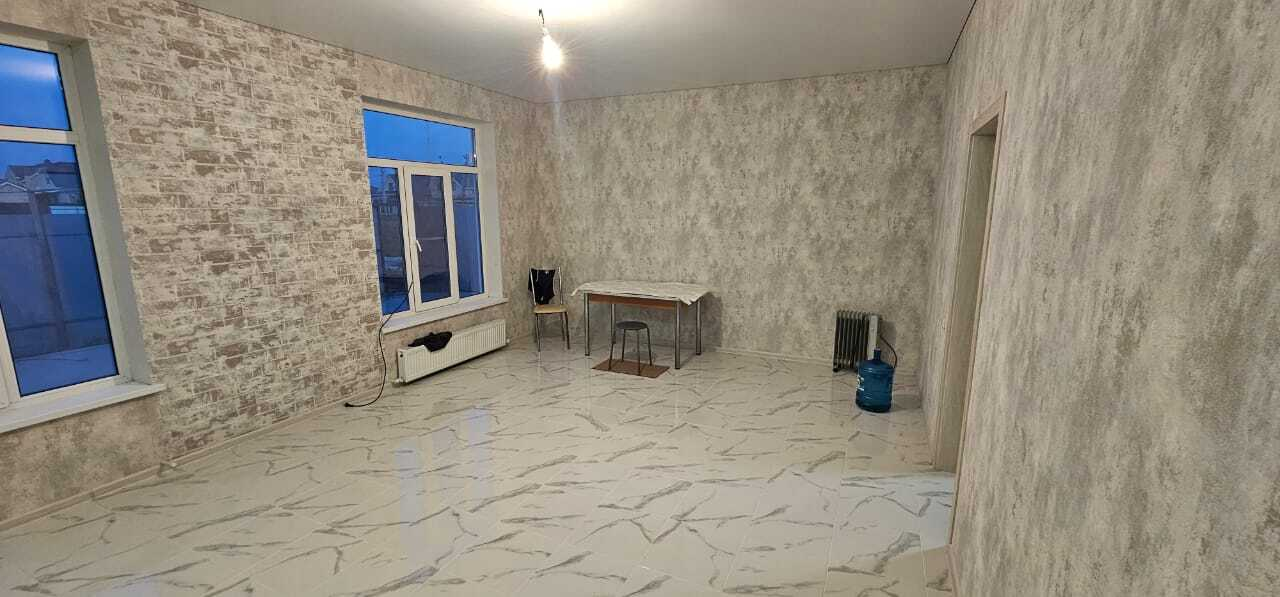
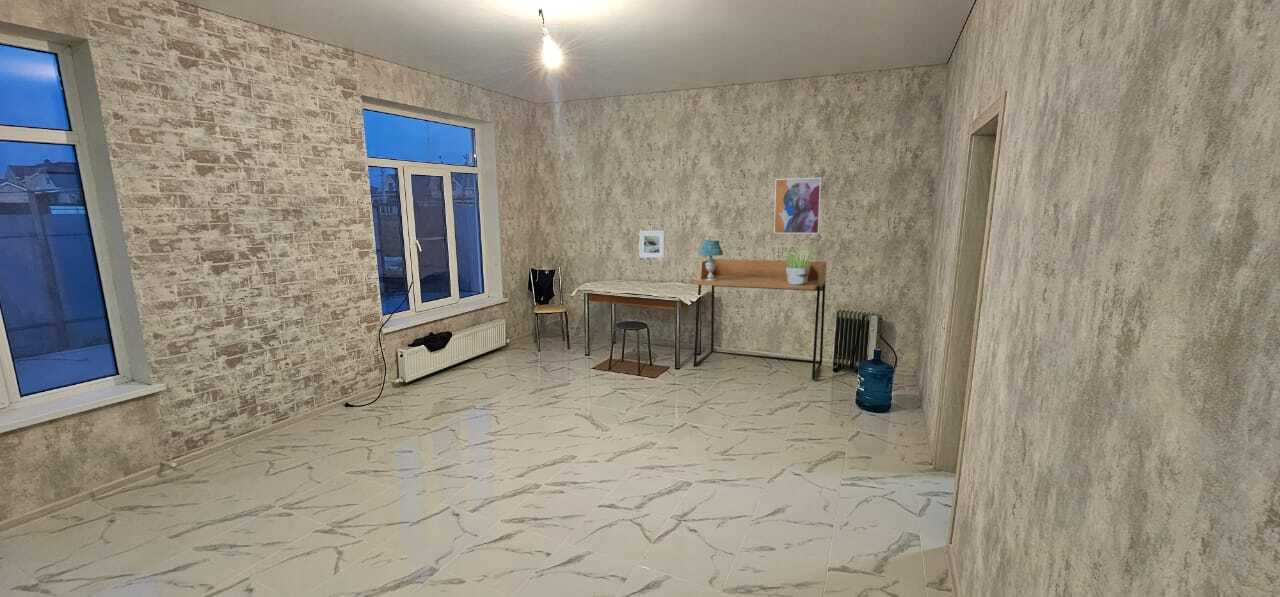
+ wall art [773,177,822,235]
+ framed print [638,230,666,259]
+ table lamp [698,239,724,281]
+ desk [691,258,827,381]
+ potted plant [779,251,818,285]
